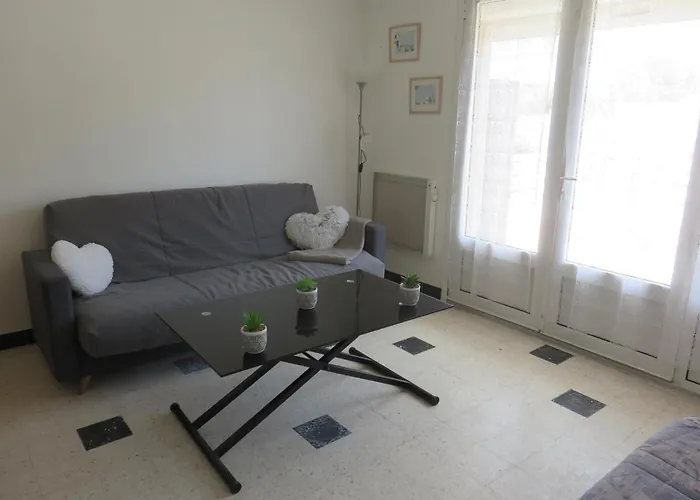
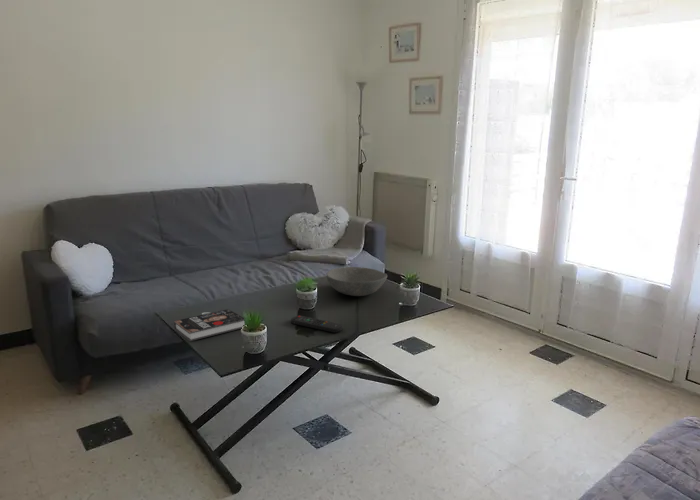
+ book [173,308,245,342]
+ remote control [290,315,344,334]
+ bowl [326,266,388,297]
